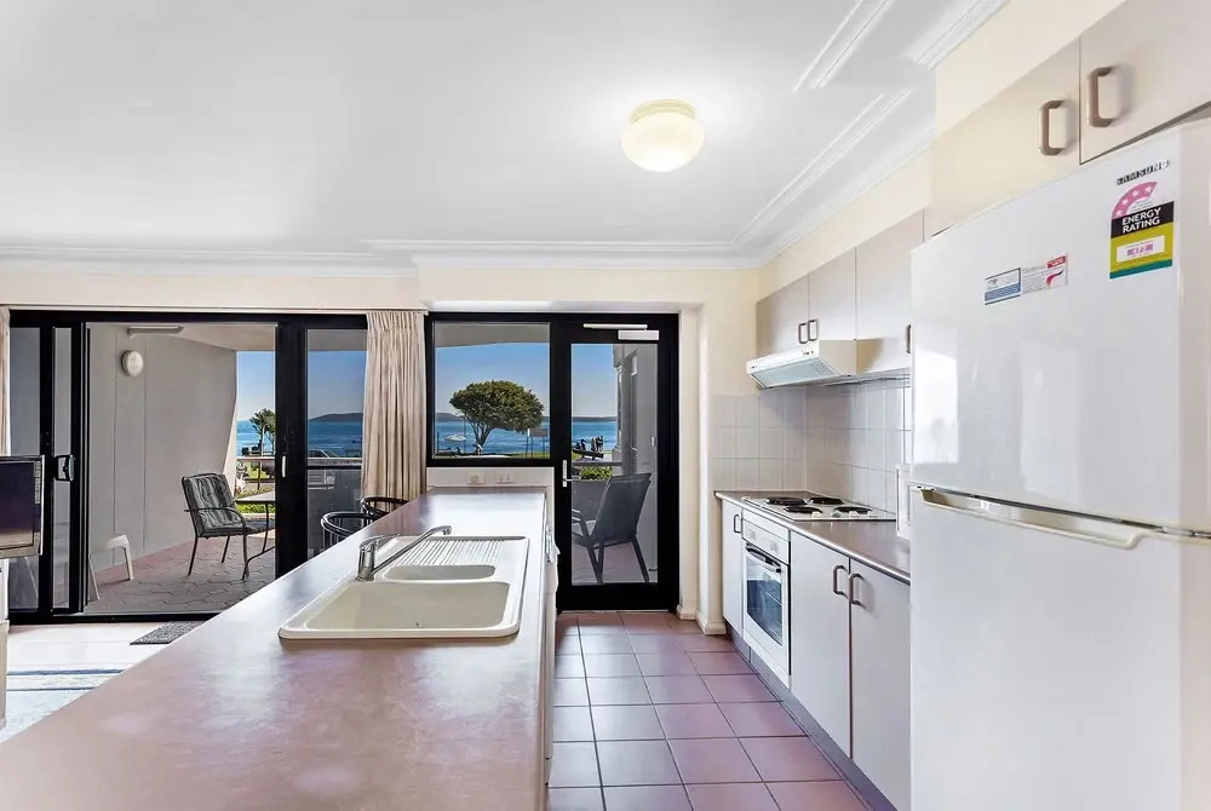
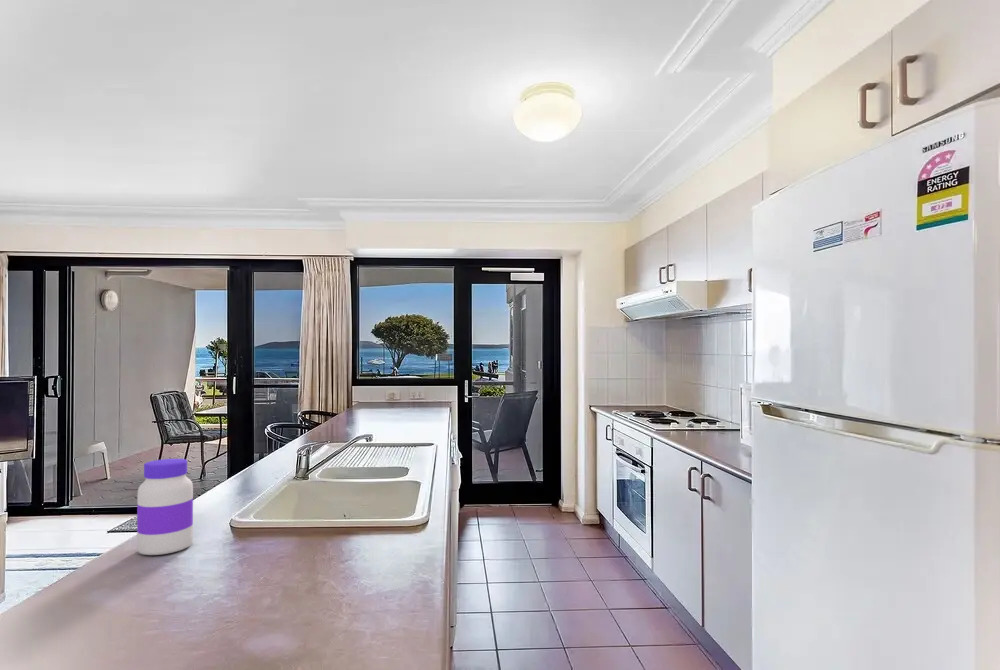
+ jar [136,458,194,556]
